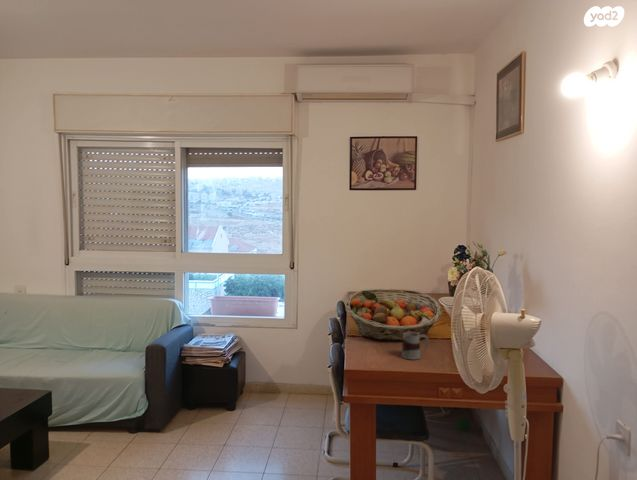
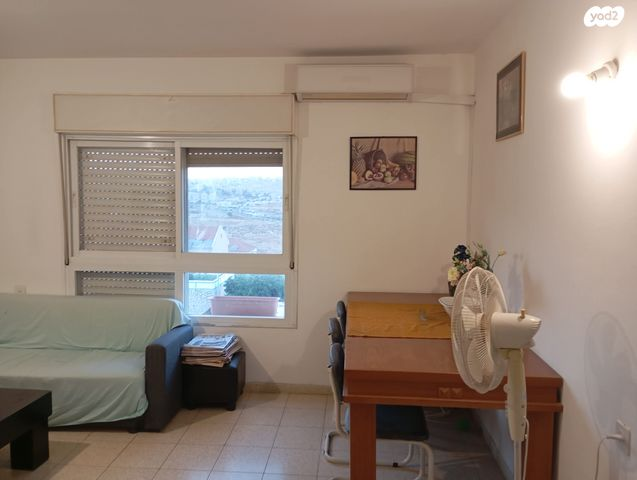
- mug [400,332,429,360]
- fruit basket [345,288,443,341]
